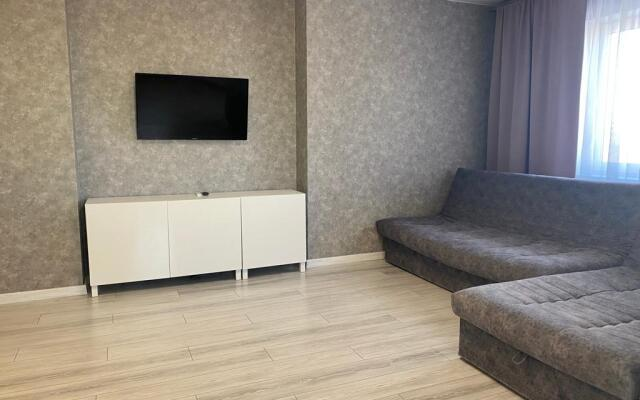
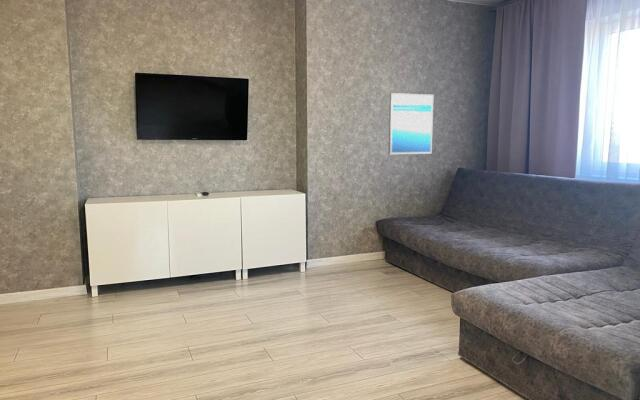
+ wall art [388,92,434,155]
